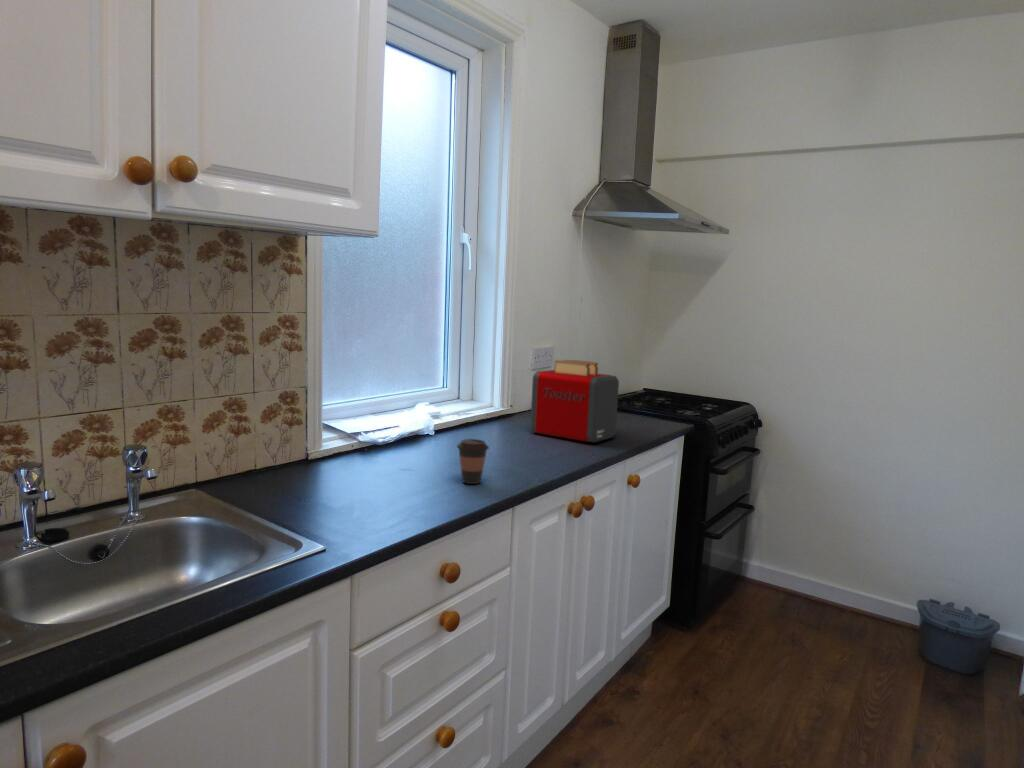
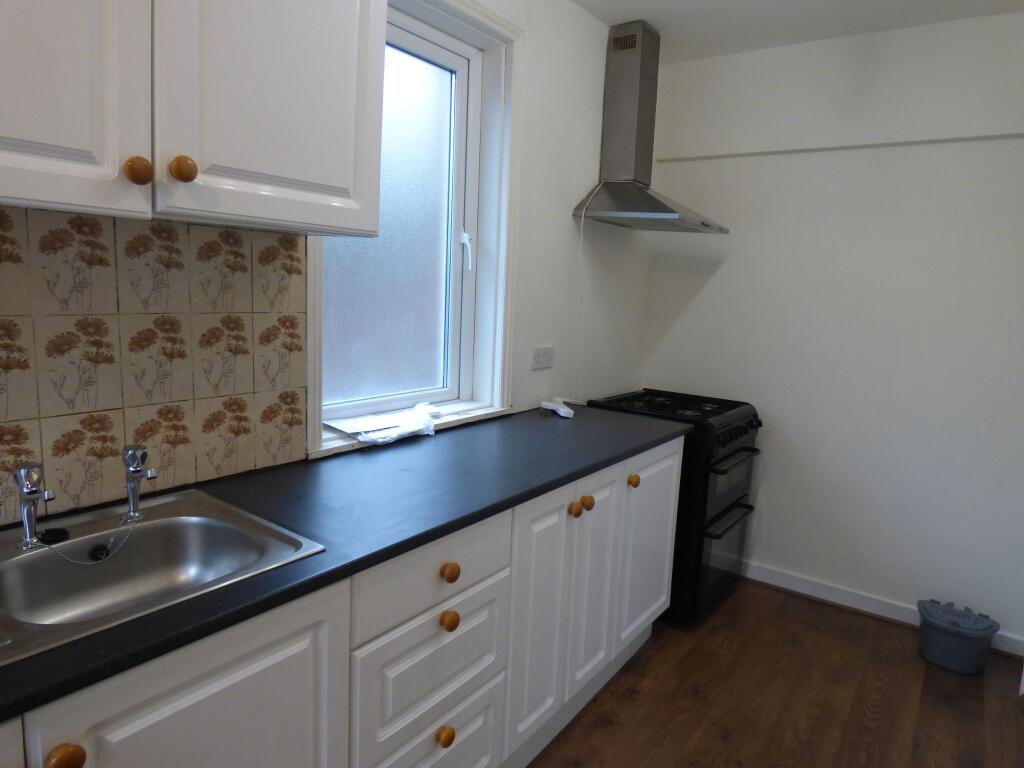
- coffee cup [456,438,490,485]
- toaster [529,359,620,444]
